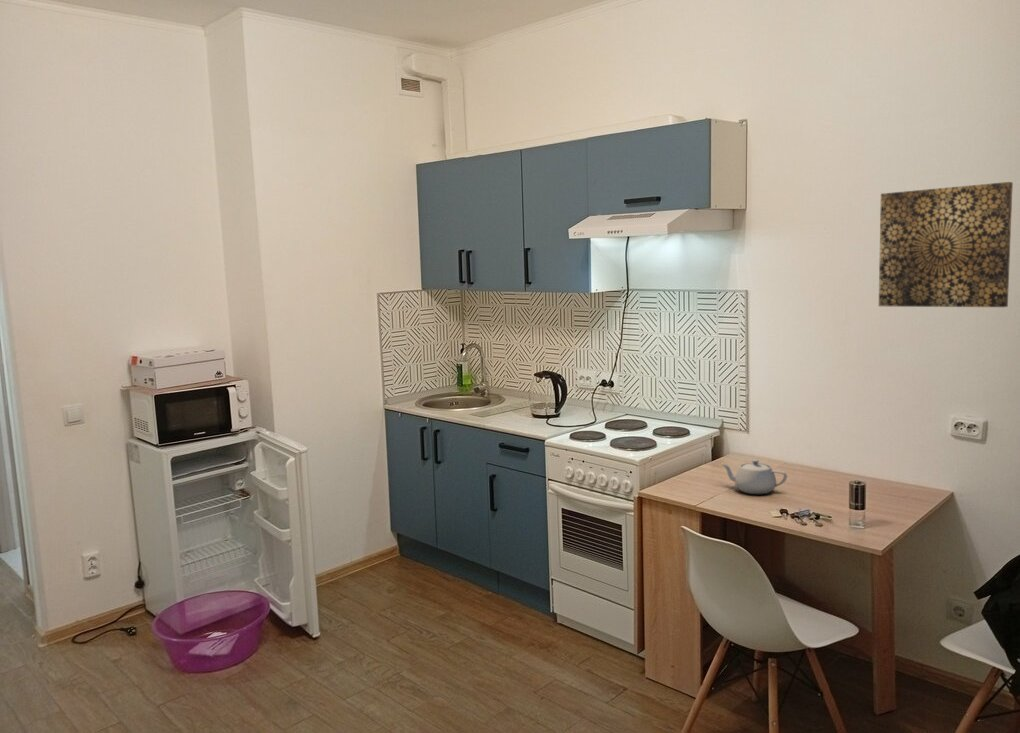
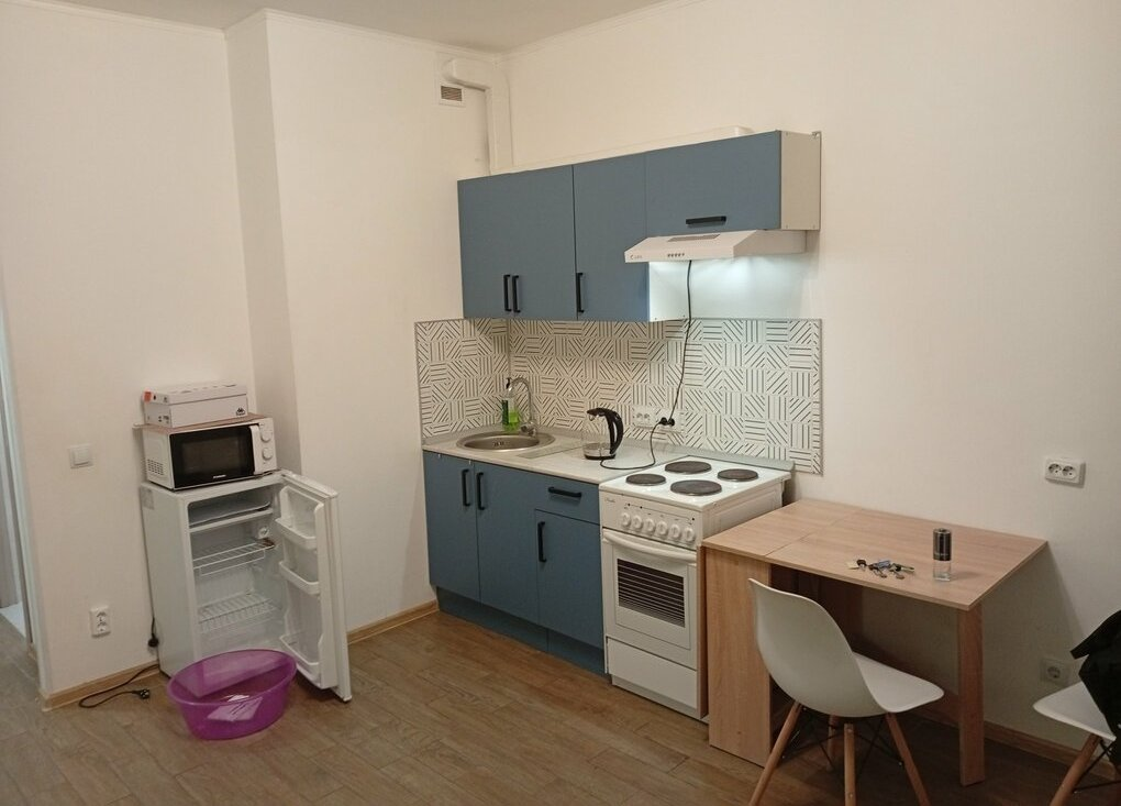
- teapot [721,459,788,495]
- wall art [878,181,1014,308]
